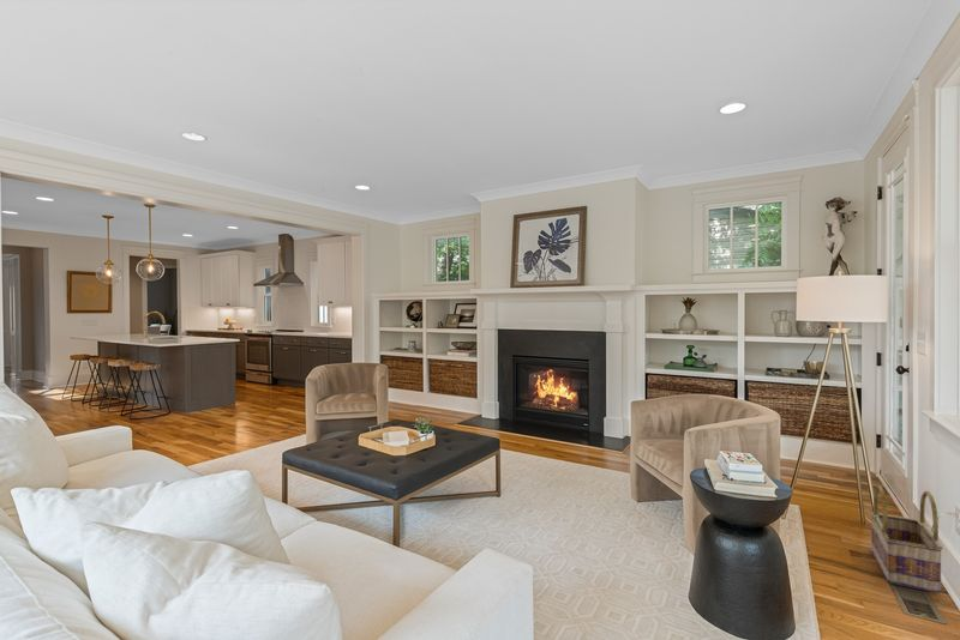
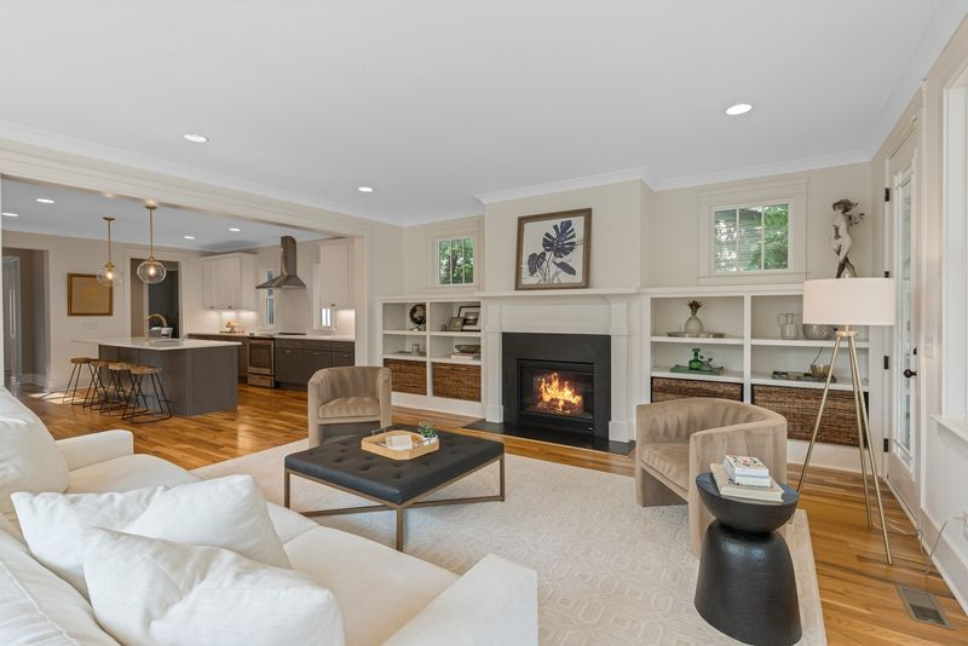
- basket [869,484,944,594]
